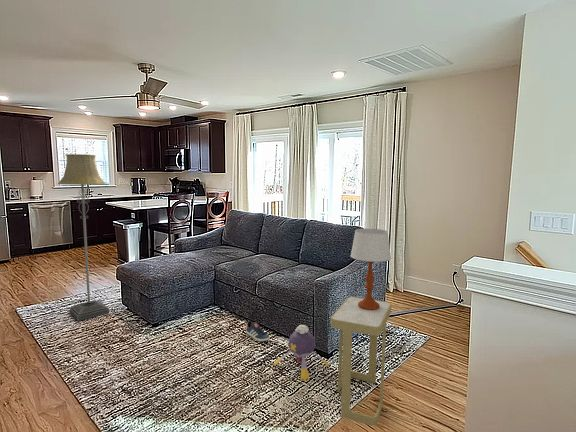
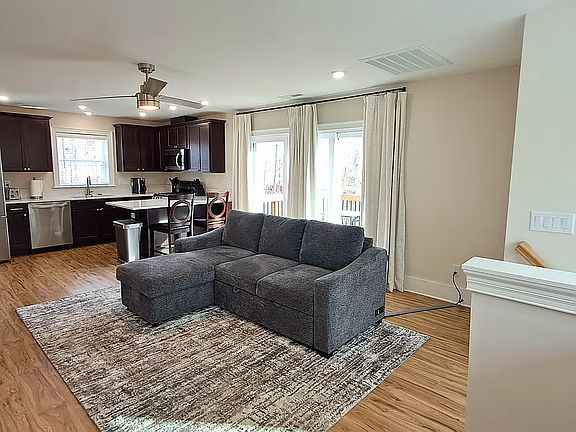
- plush toy [272,324,330,382]
- floor lamp [57,153,110,322]
- table lamp [350,228,392,310]
- side table [330,296,393,426]
- sneaker [245,320,271,342]
